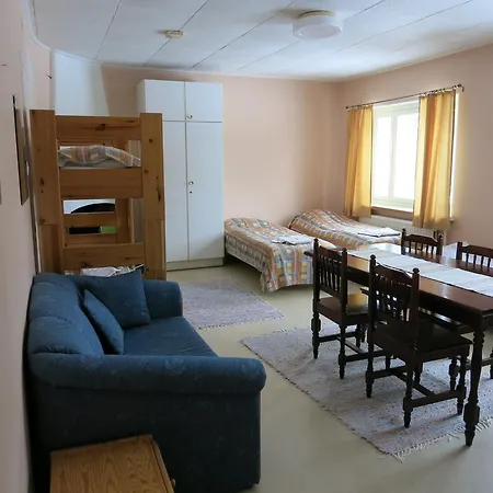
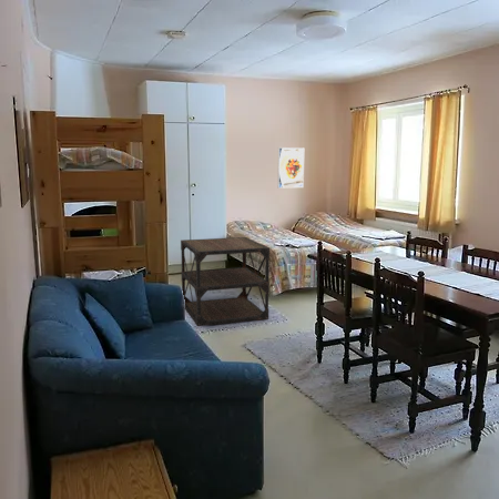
+ side table [180,236,271,327]
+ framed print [276,146,305,189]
